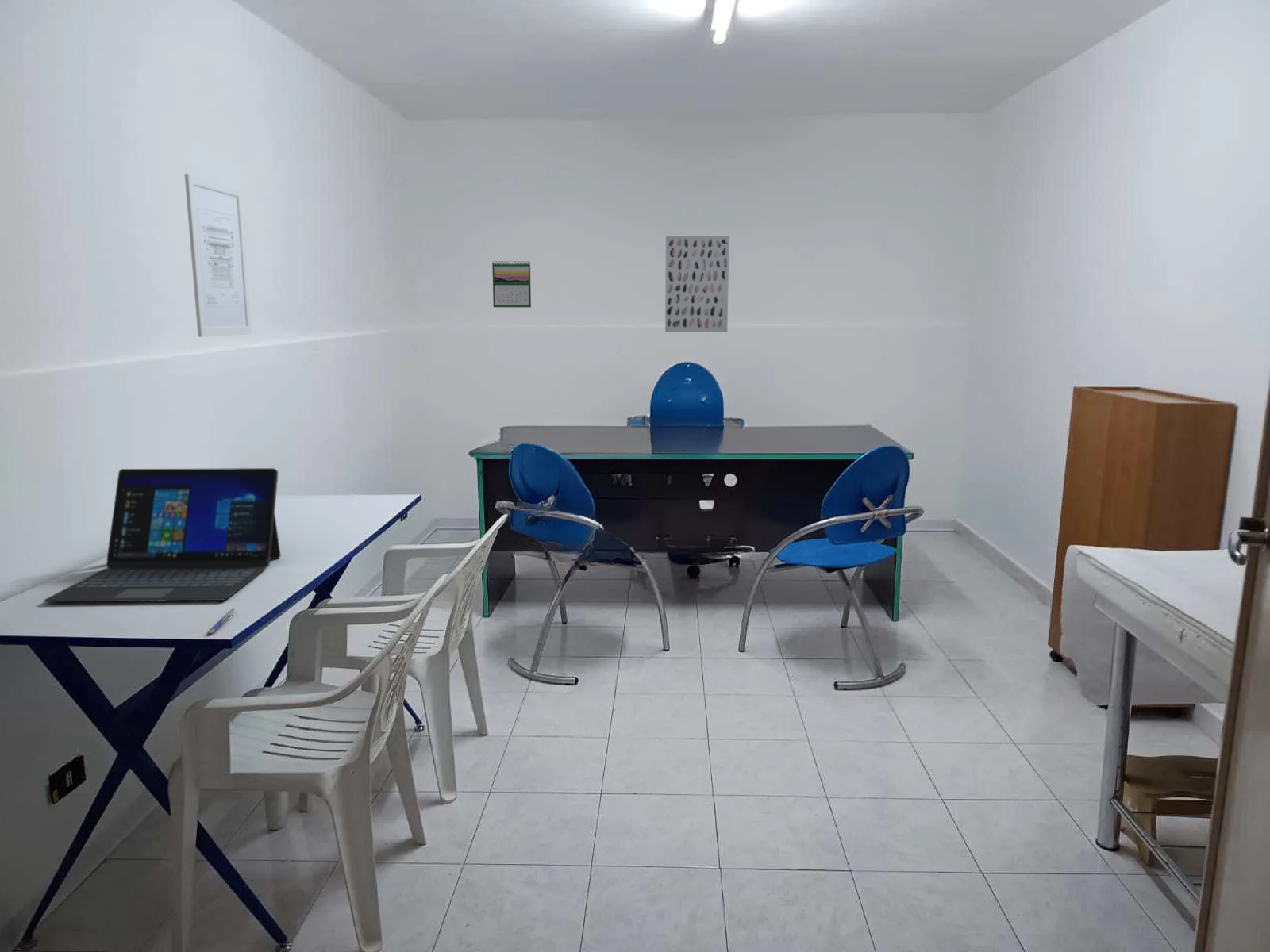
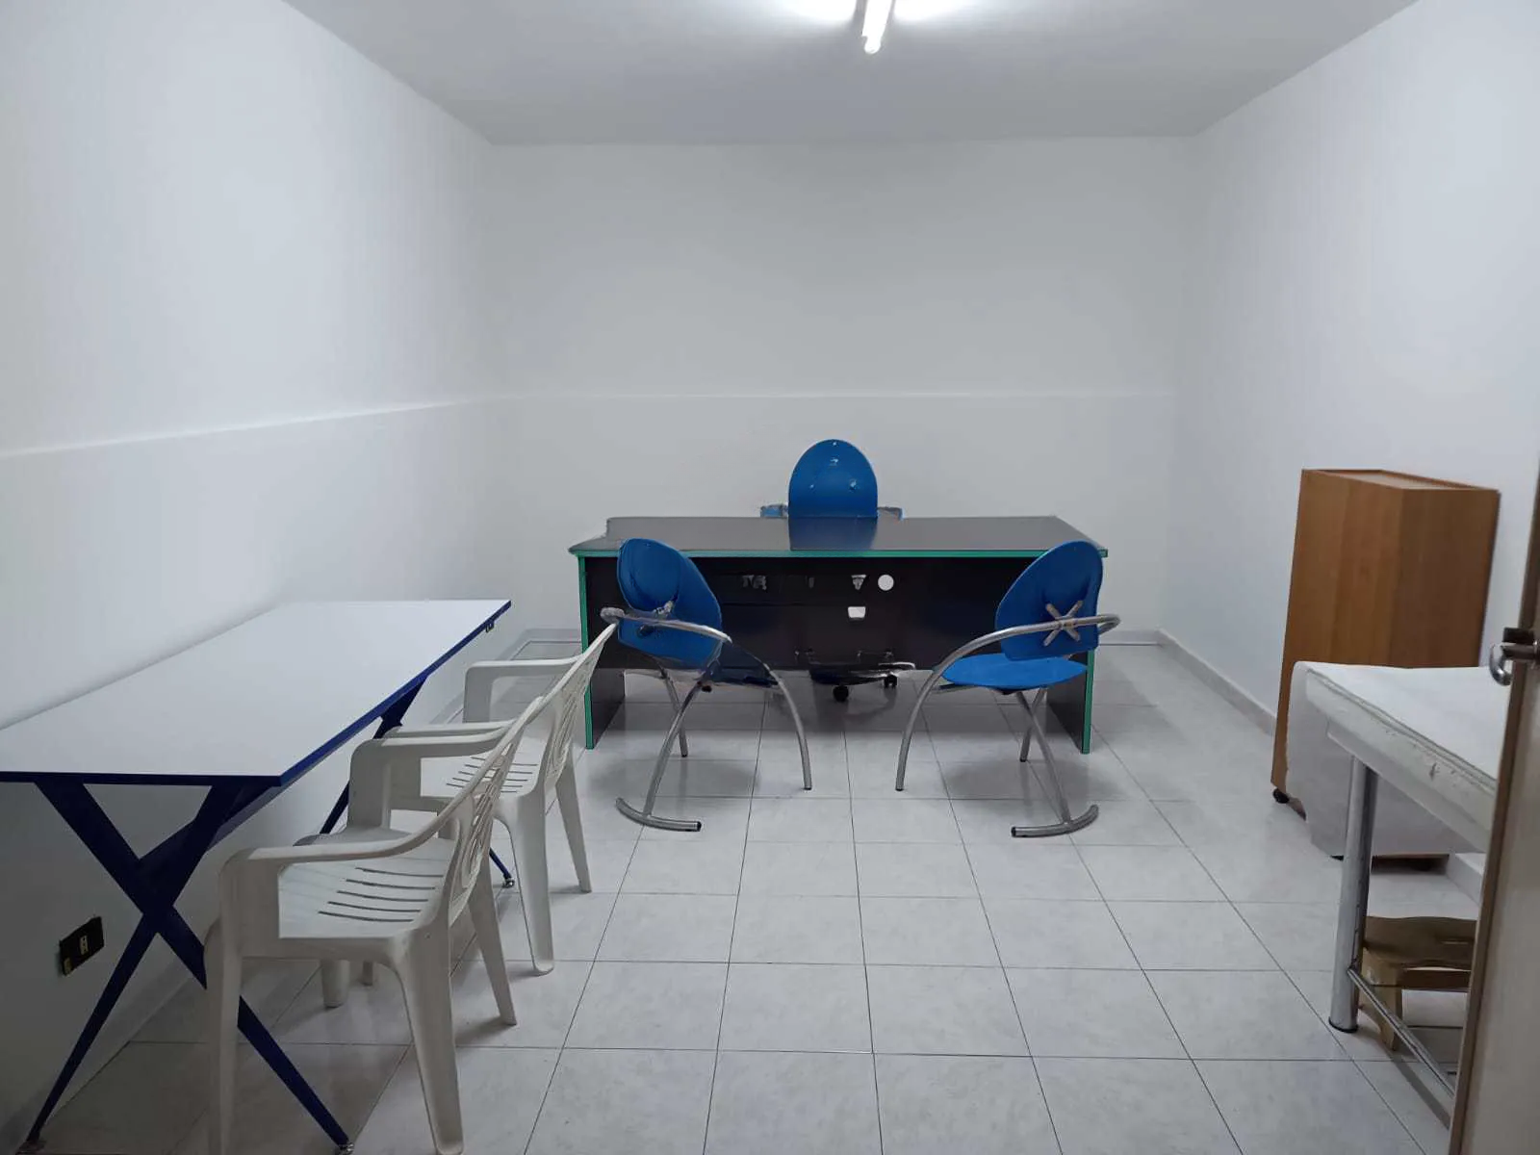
- laptop [43,467,282,603]
- wall art [184,173,253,338]
- wall art [664,236,730,333]
- calendar [491,259,532,309]
- pen [206,608,237,635]
